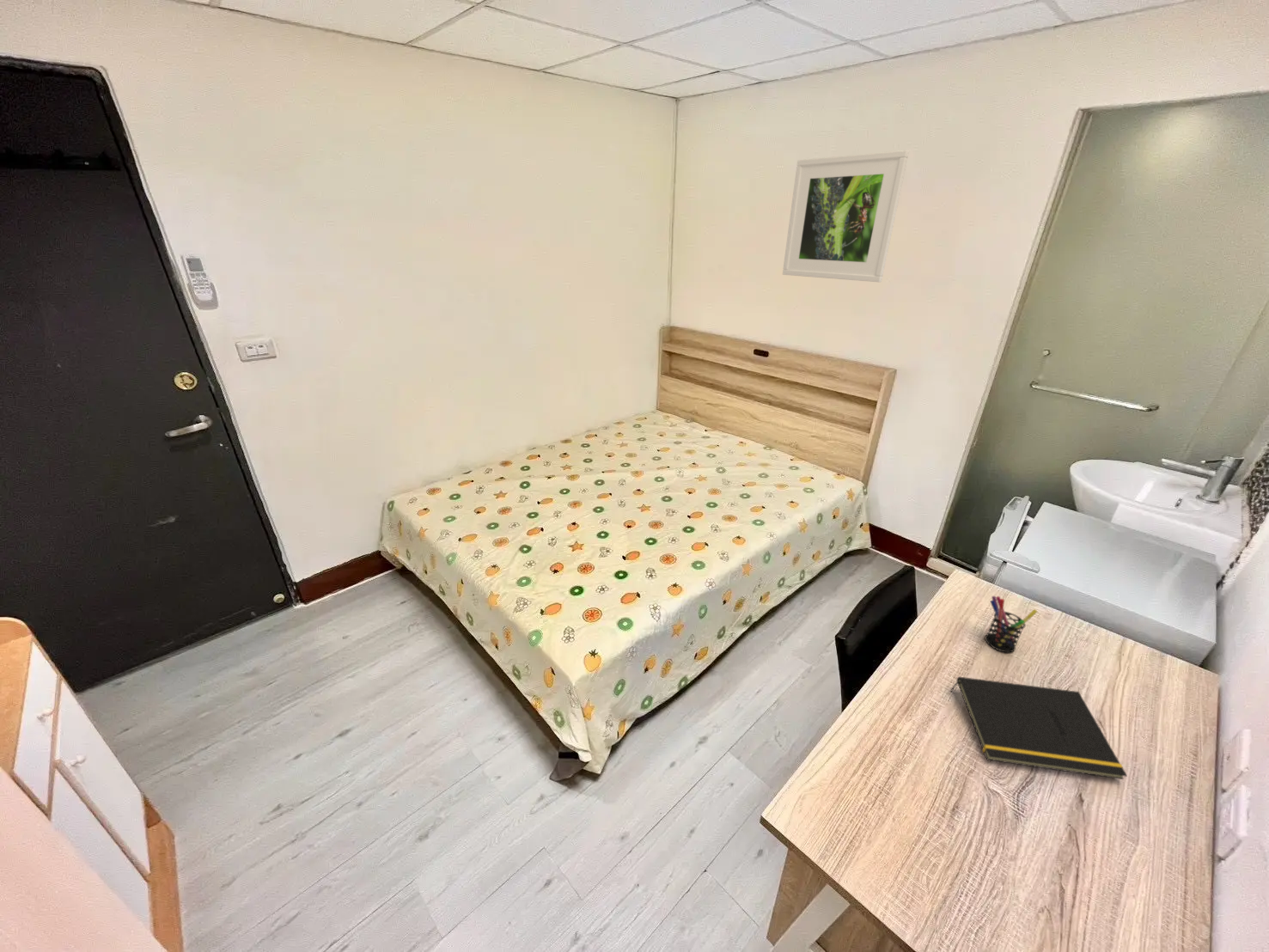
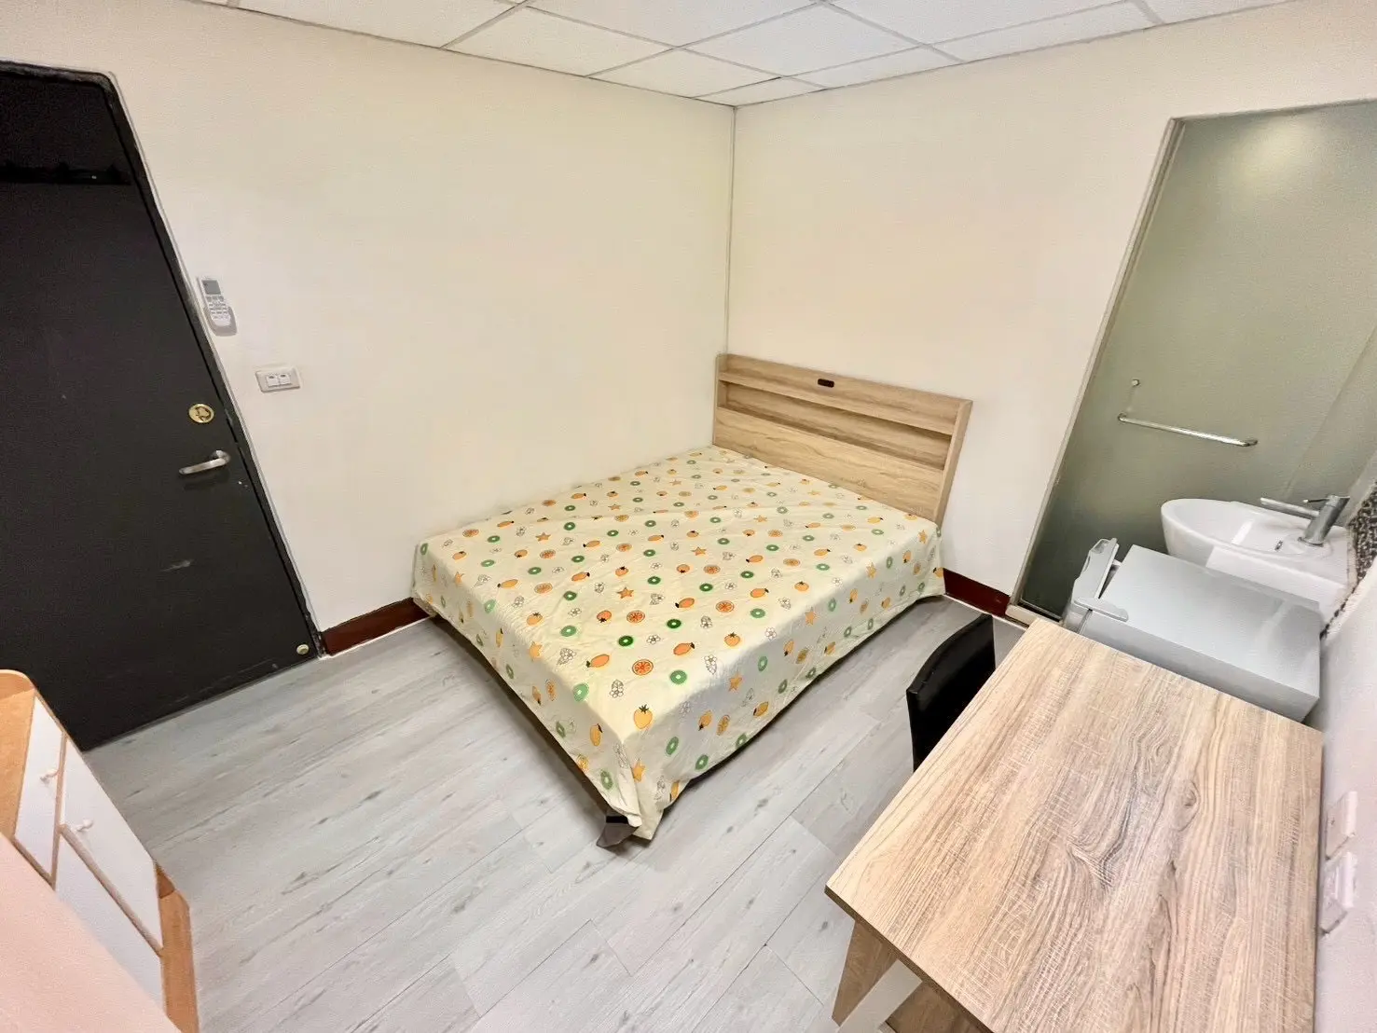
- pen holder [984,595,1039,653]
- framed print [782,150,910,283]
- notepad [949,676,1128,780]
